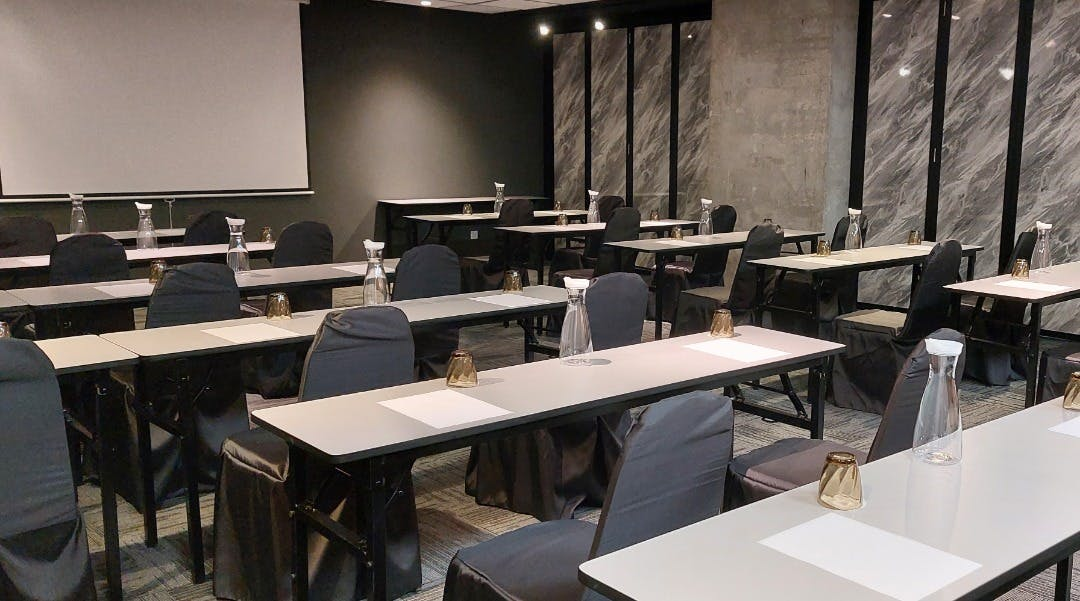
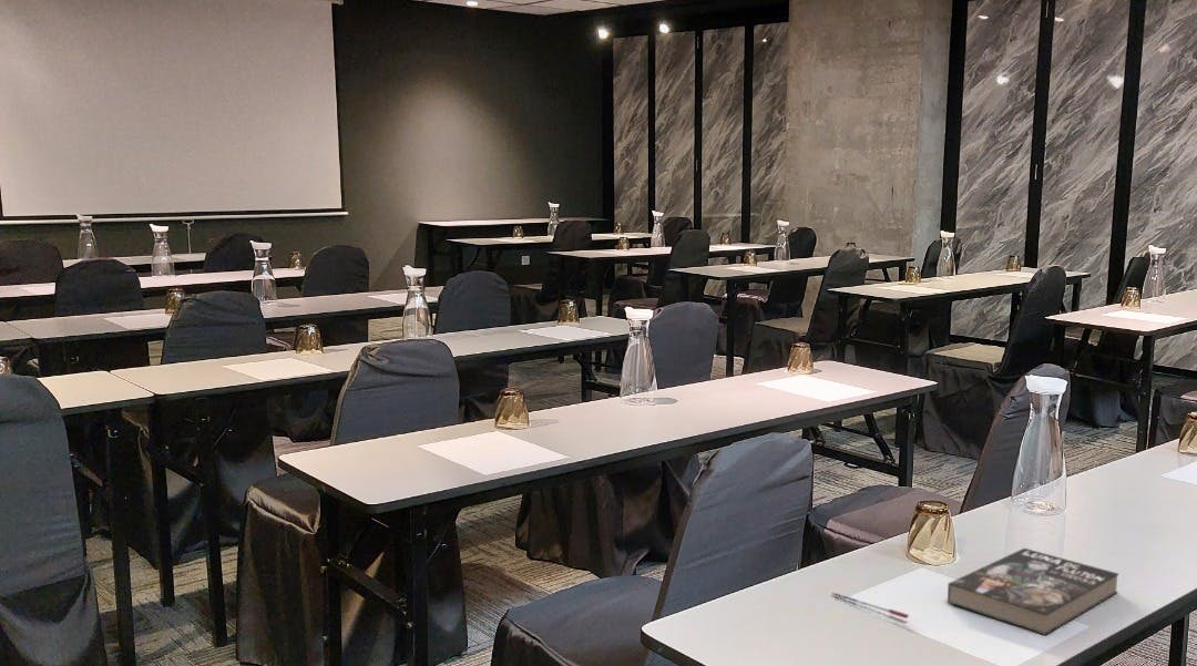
+ book [947,547,1121,636]
+ pen [830,592,910,619]
